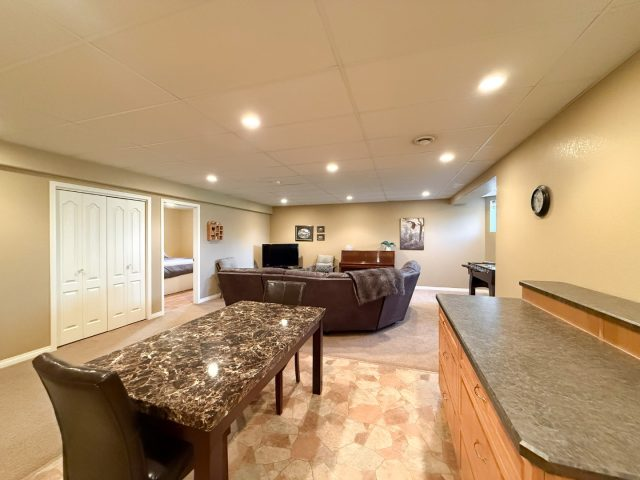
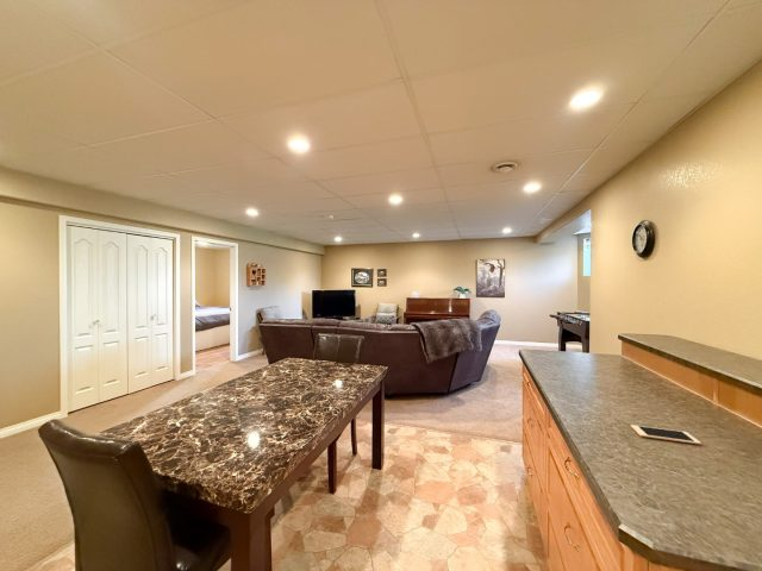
+ cell phone [630,423,702,445]
